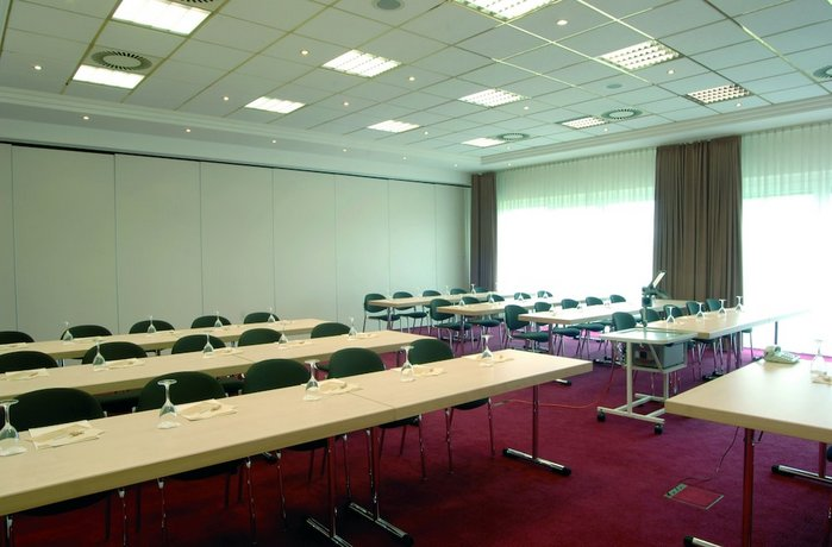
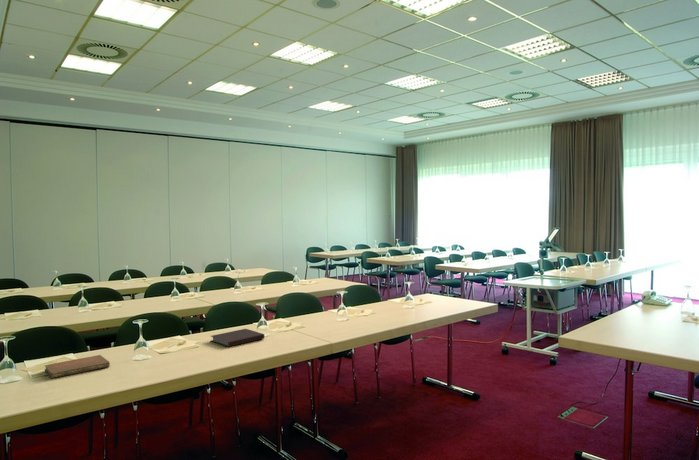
+ notebook [44,354,111,379]
+ notebook [210,328,265,348]
